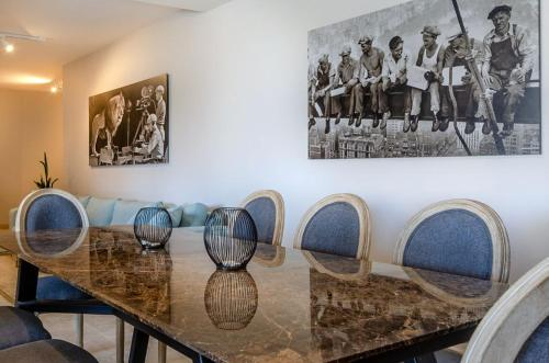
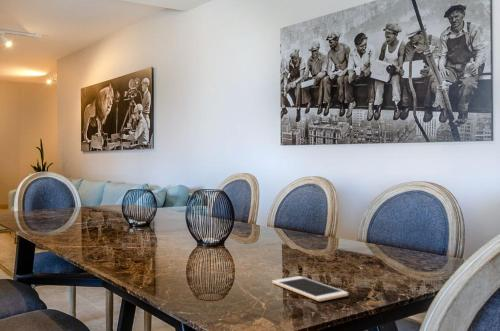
+ cell phone [271,275,349,302]
